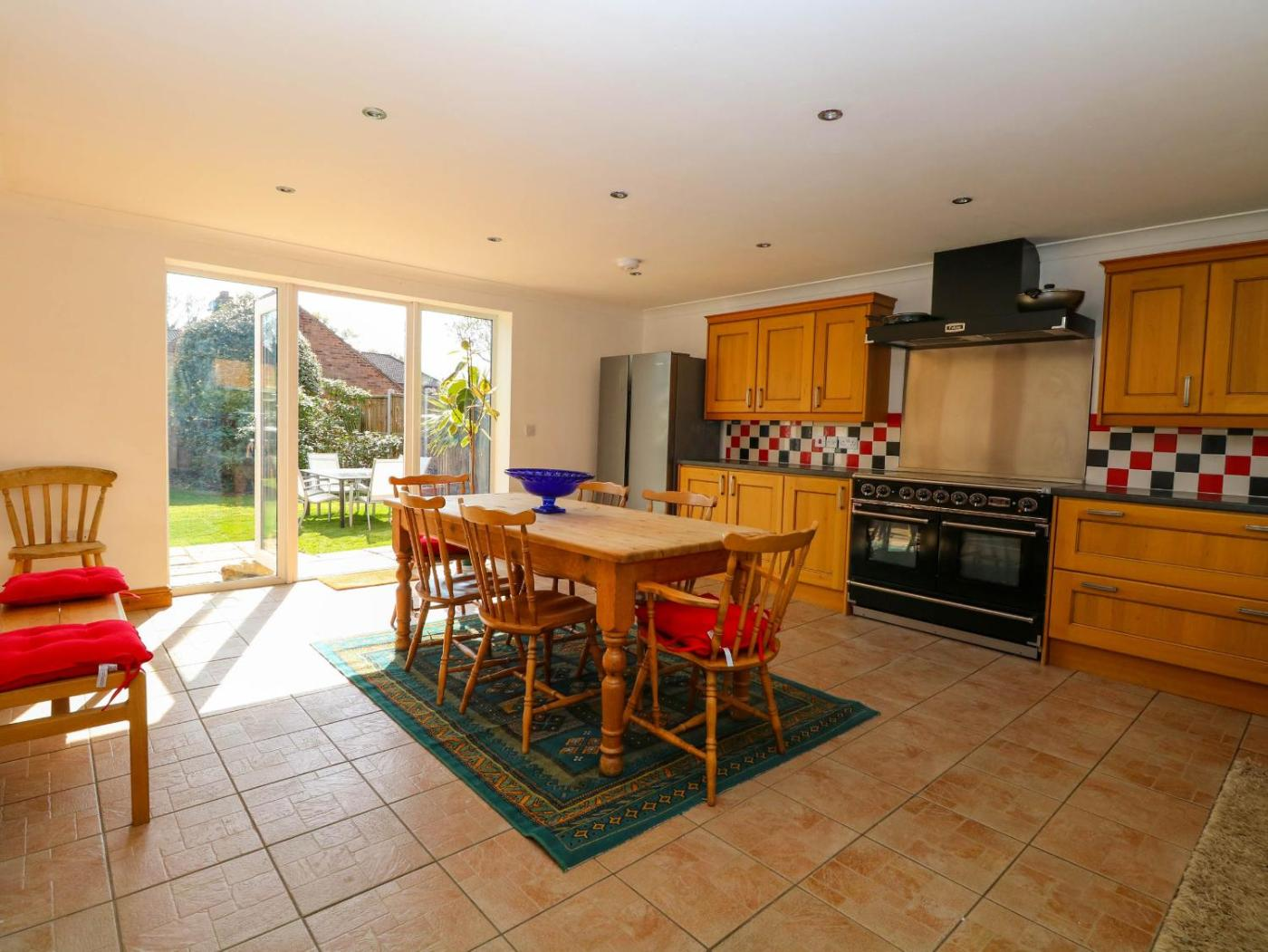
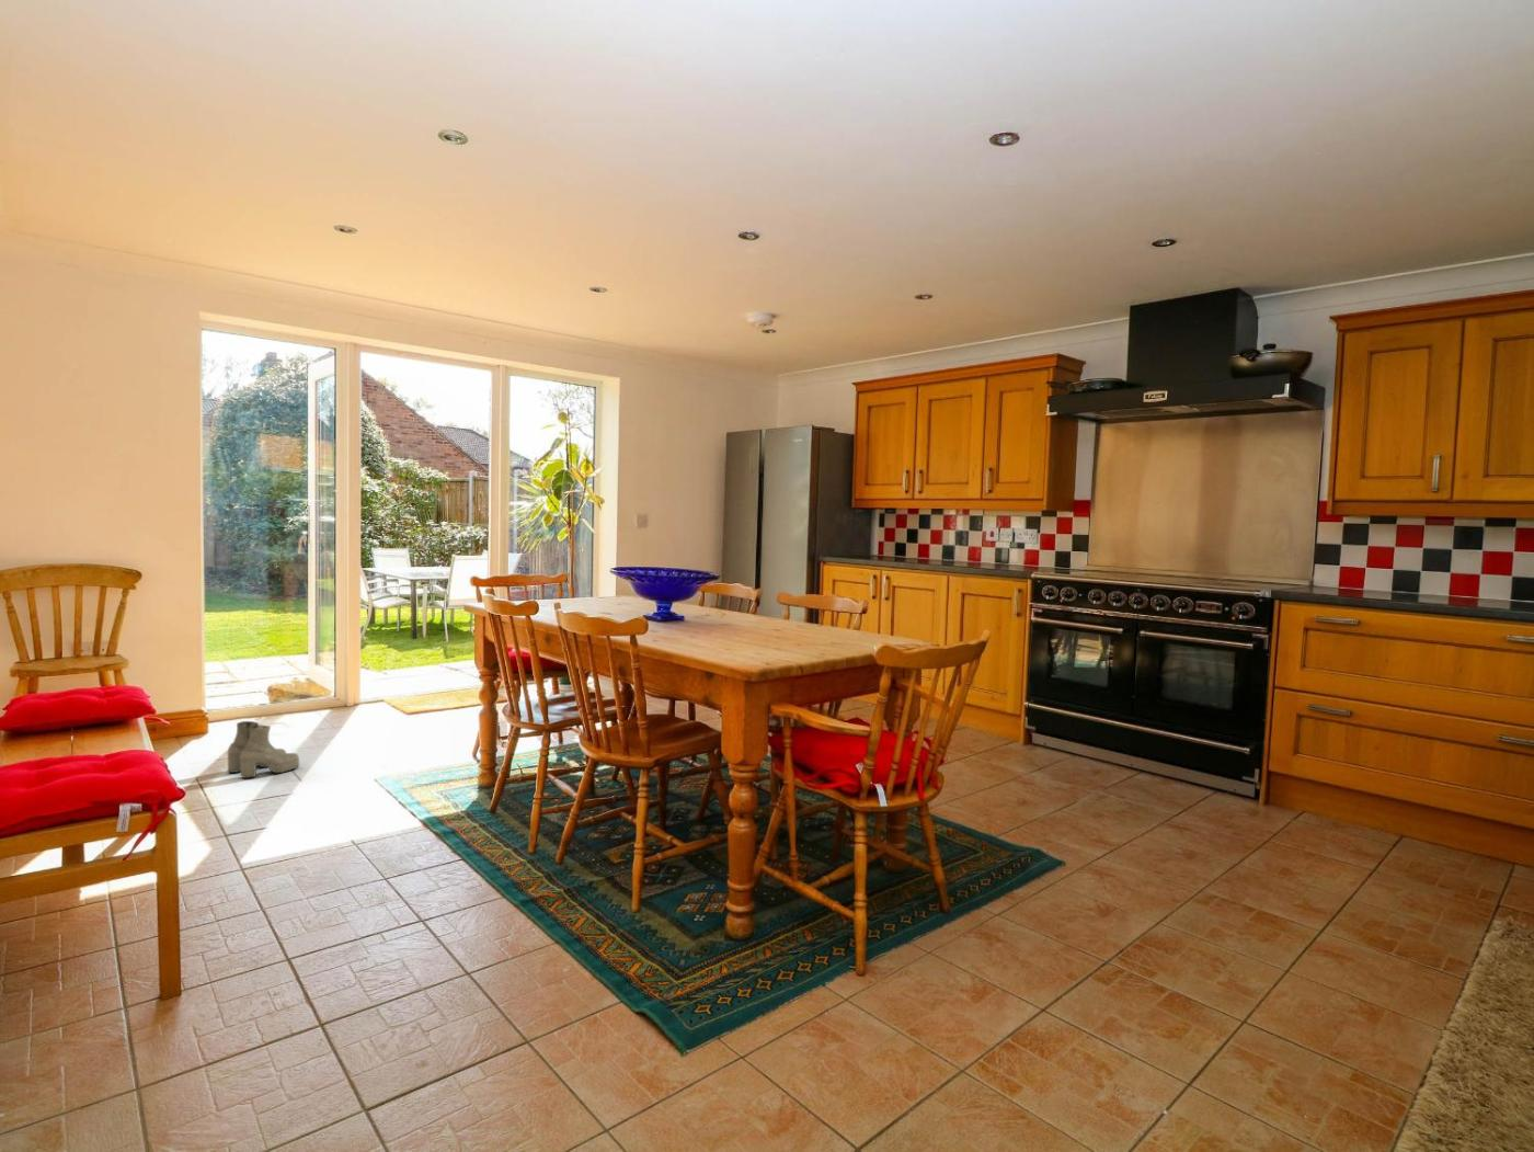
+ boots [226,720,300,779]
